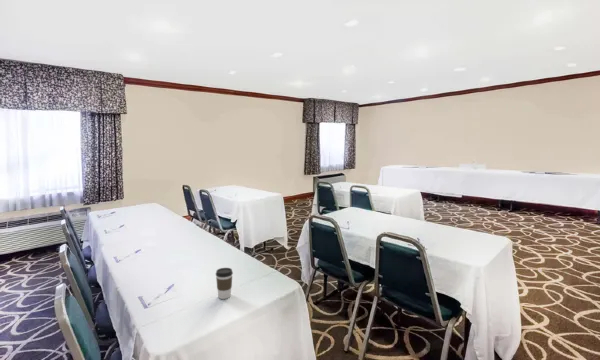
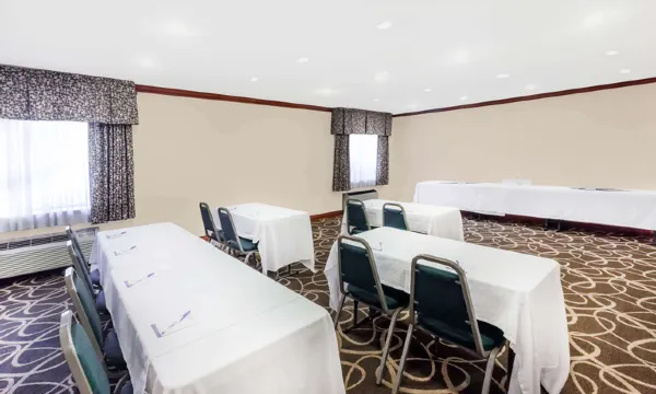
- coffee cup [215,267,234,300]
